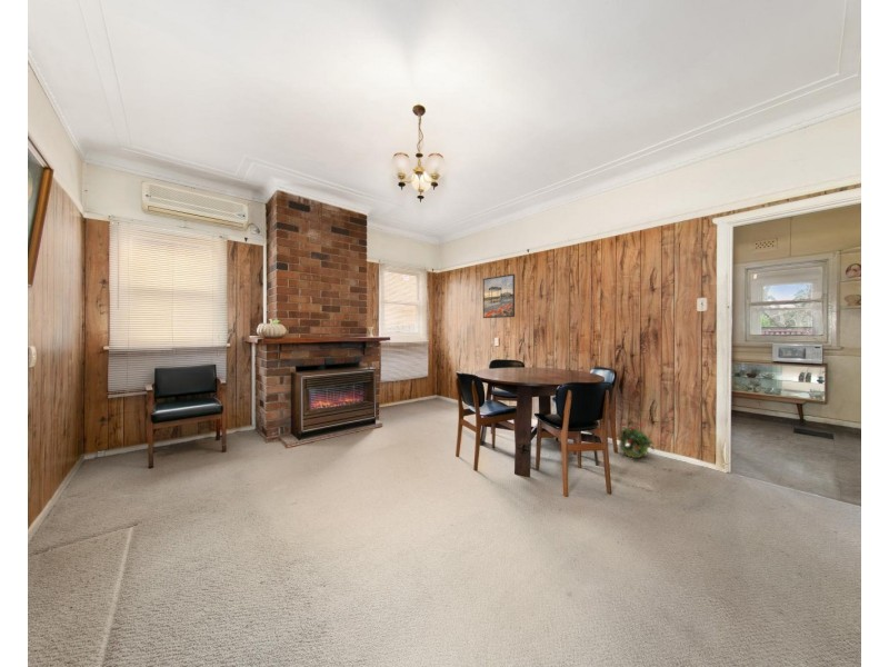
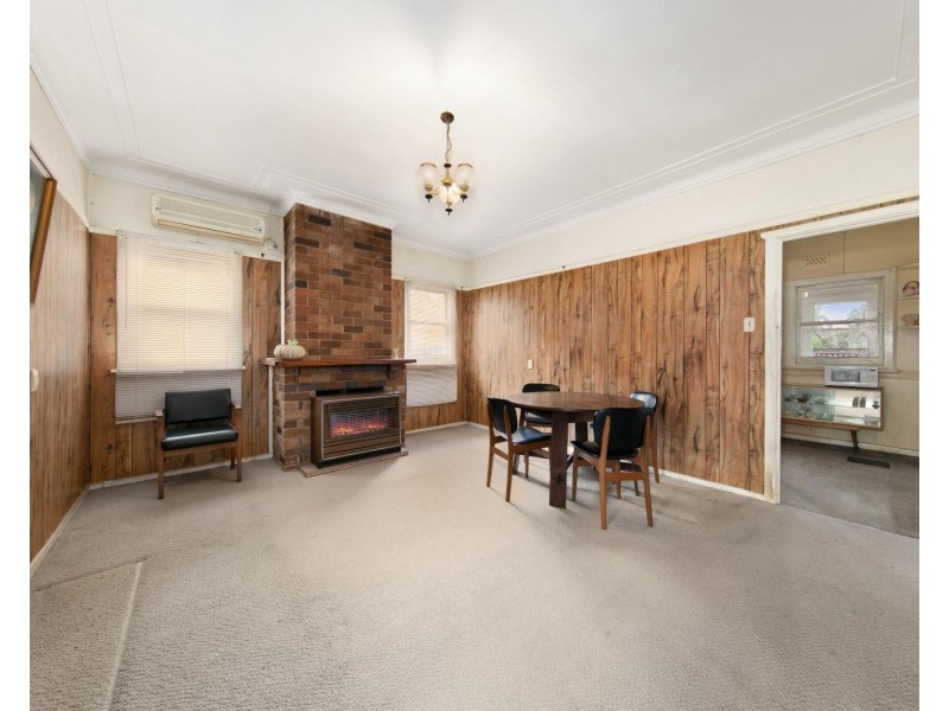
- potted plant [615,422,656,459]
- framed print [482,273,516,319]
